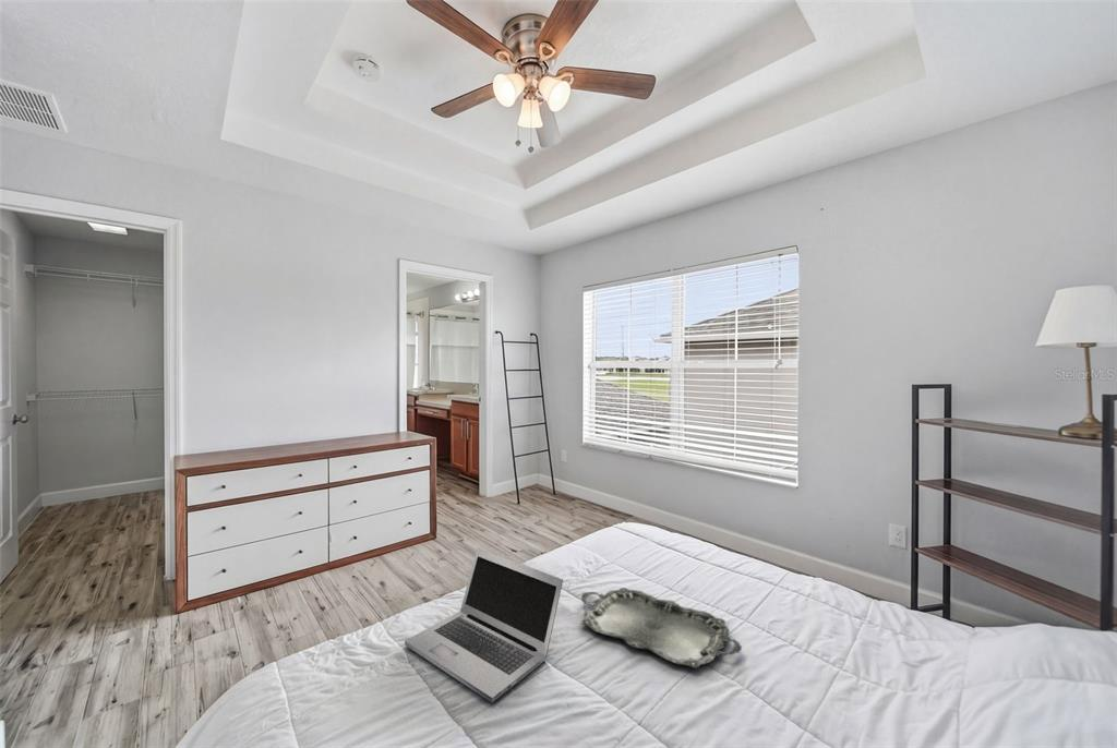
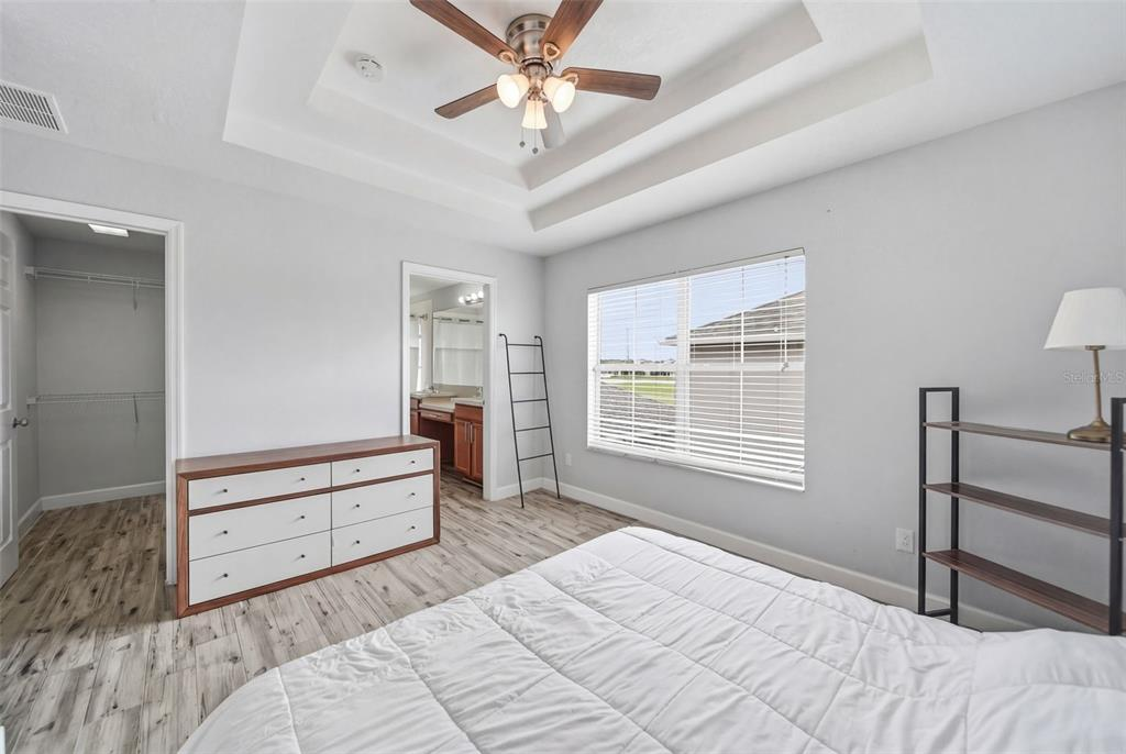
- laptop [404,547,564,703]
- serving tray [580,587,743,669]
